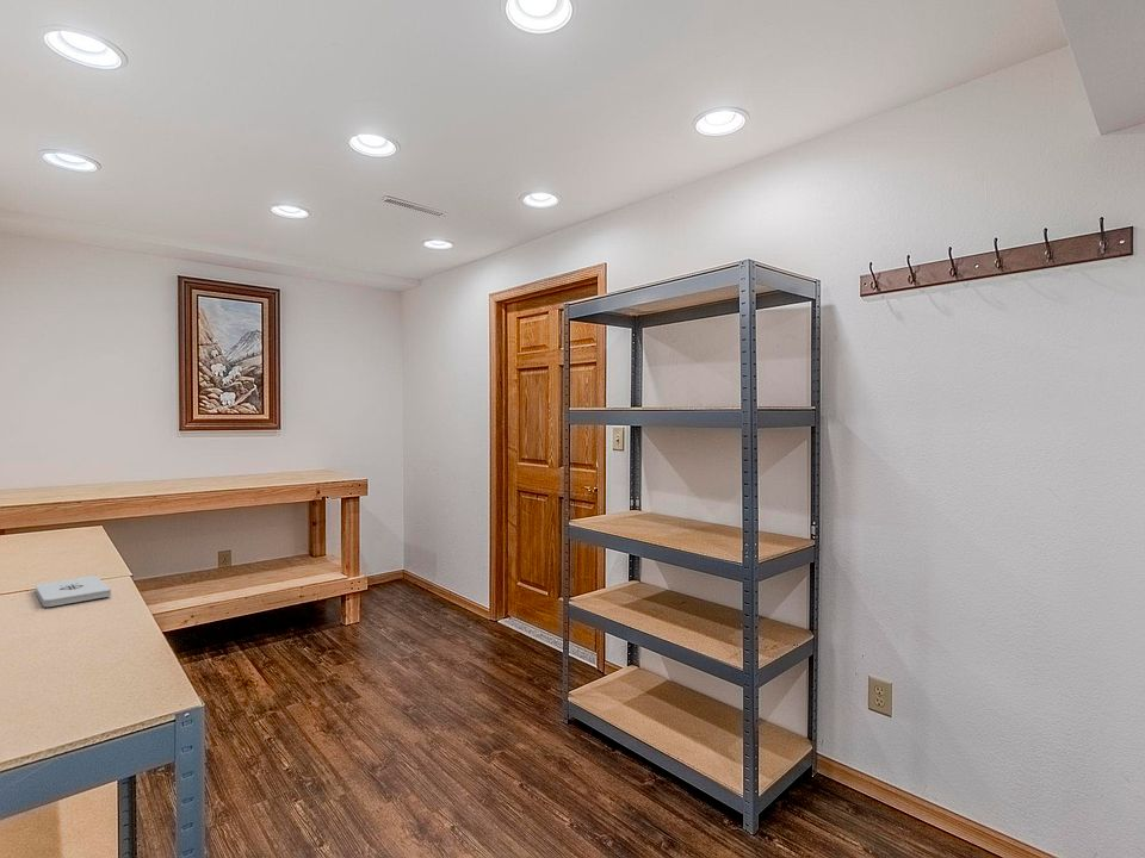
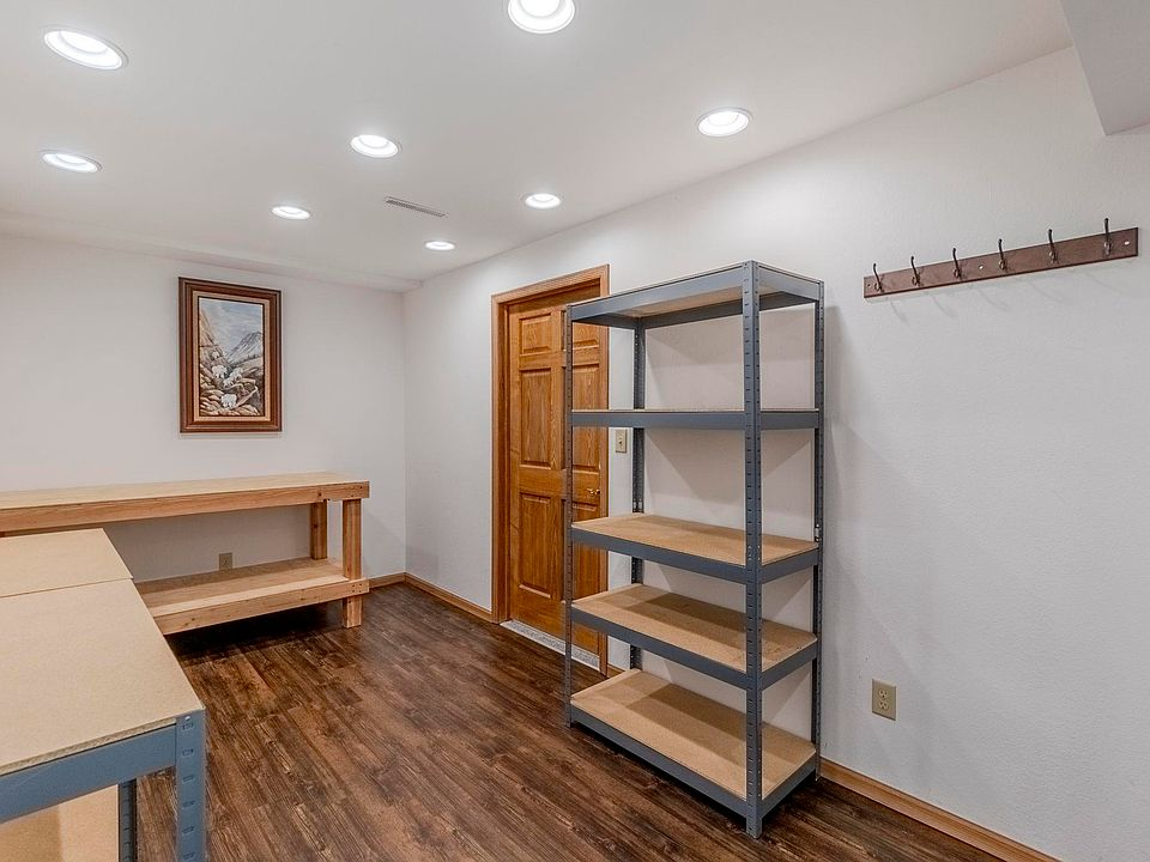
- notepad [33,574,112,608]
